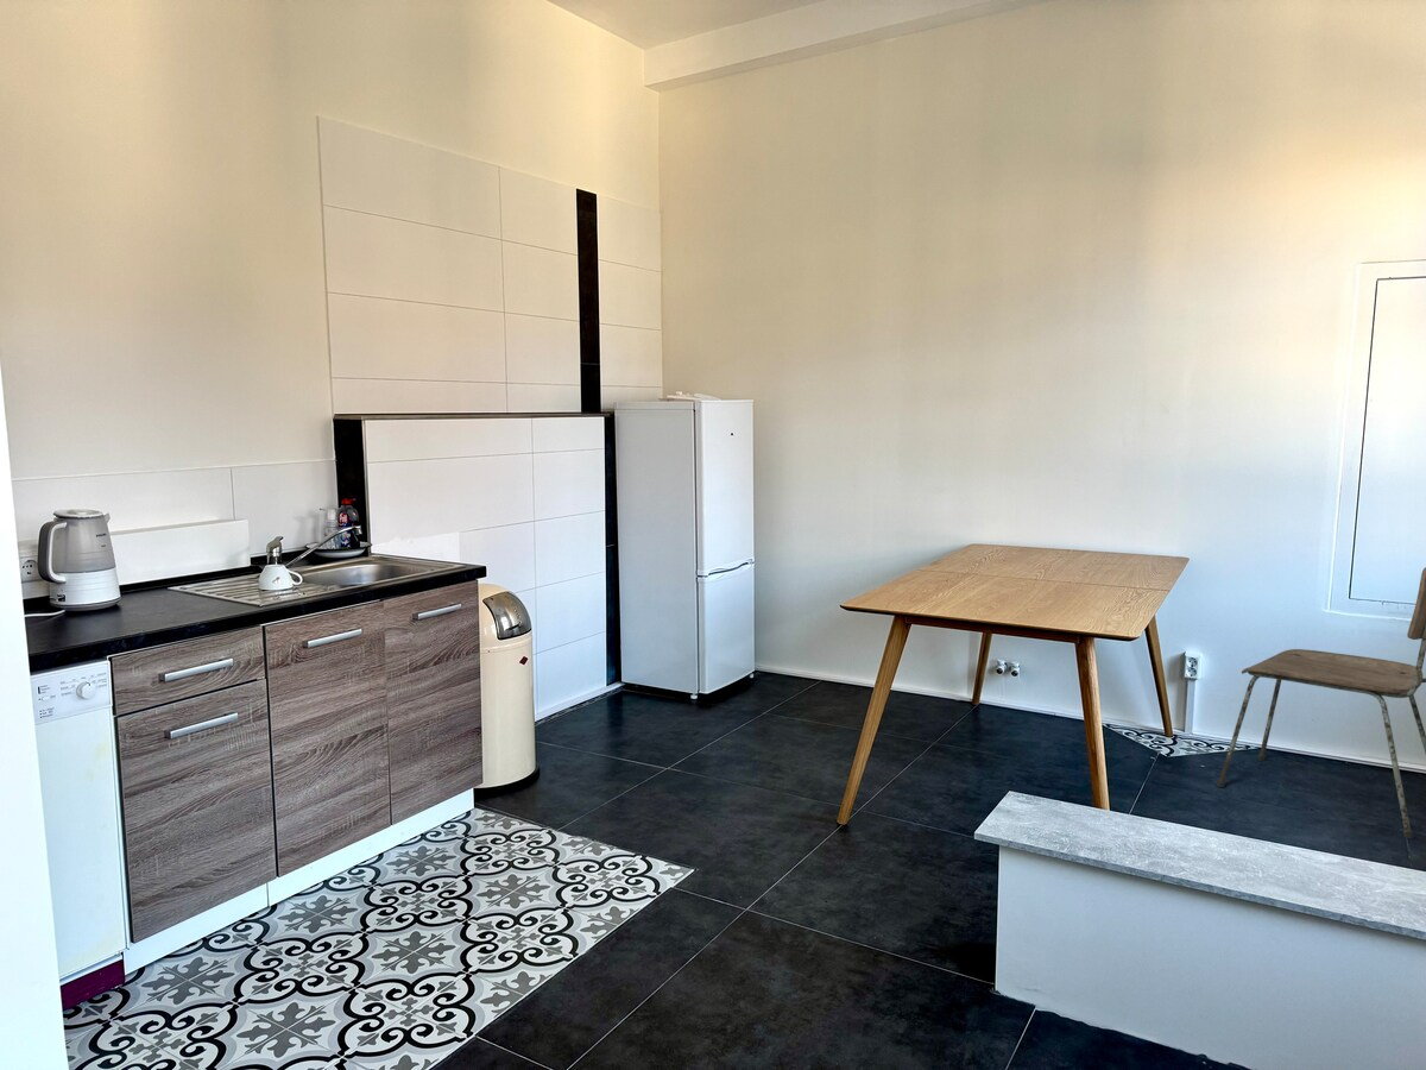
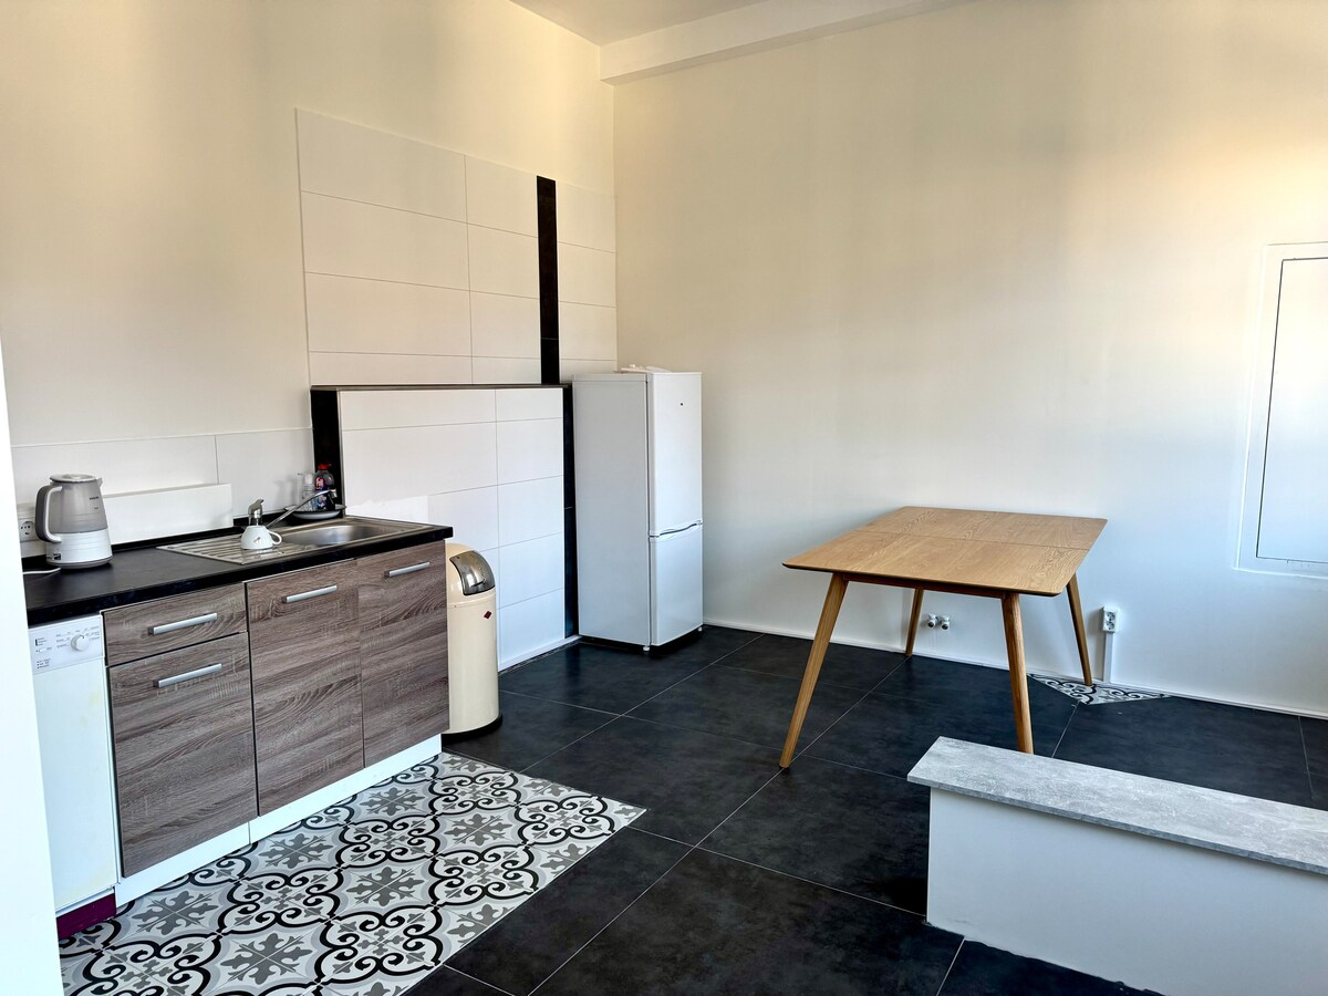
- dining chair [1216,566,1426,839]
